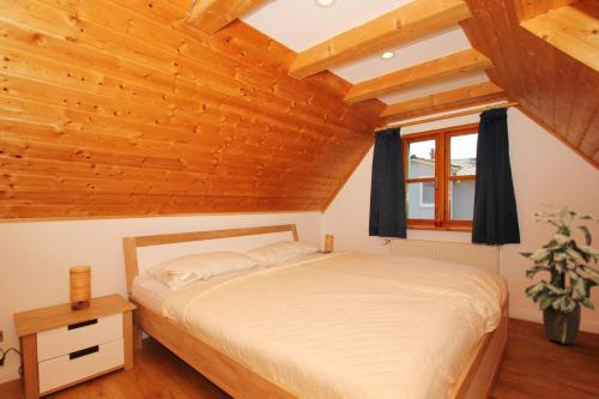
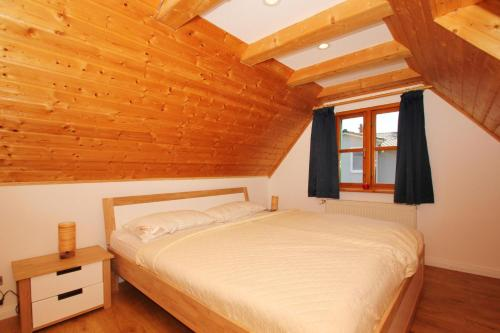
- indoor plant [518,202,599,345]
